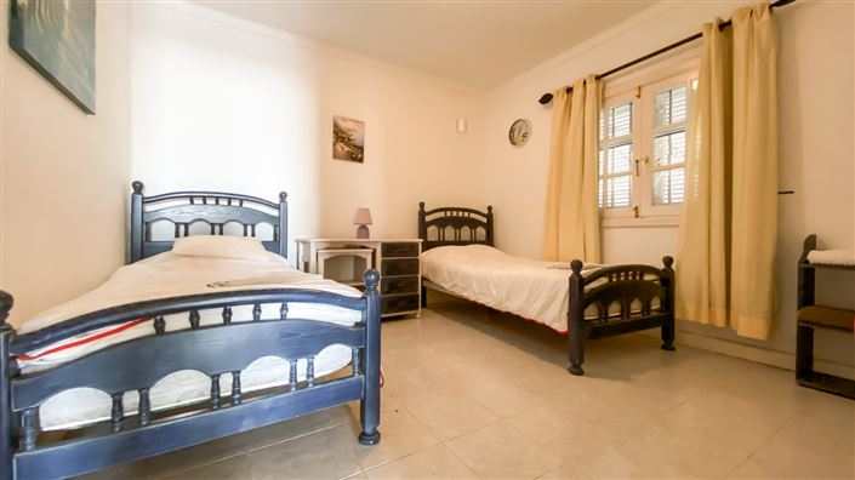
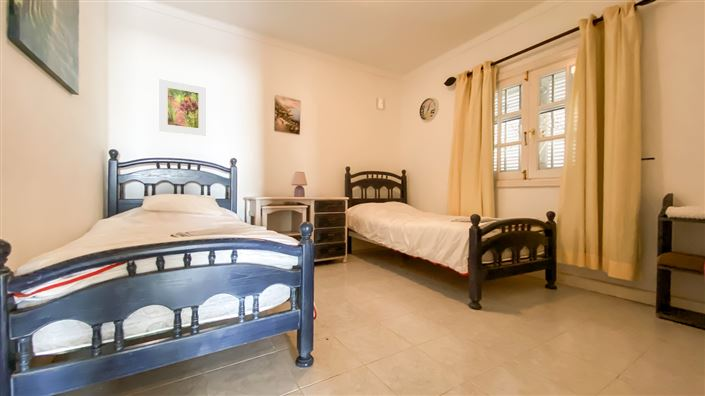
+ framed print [158,78,207,137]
